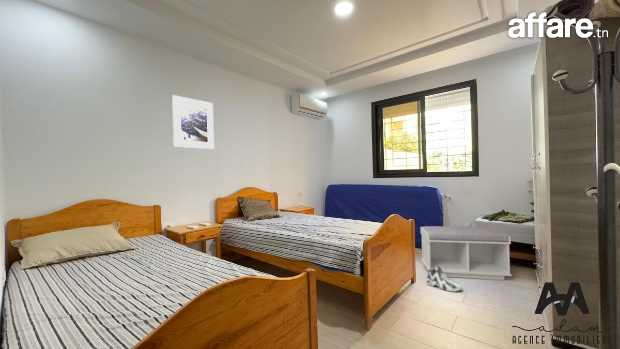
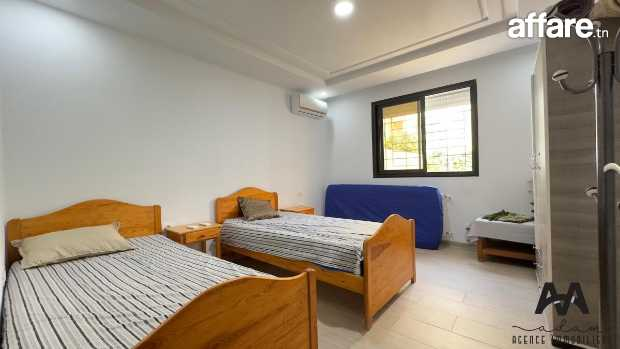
- bench [419,225,513,281]
- sneaker [426,266,463,293]
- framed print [171,94,215,150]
